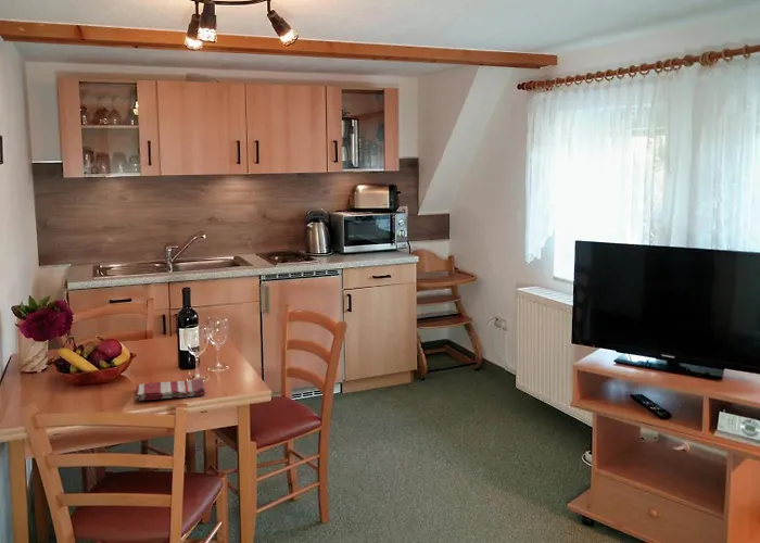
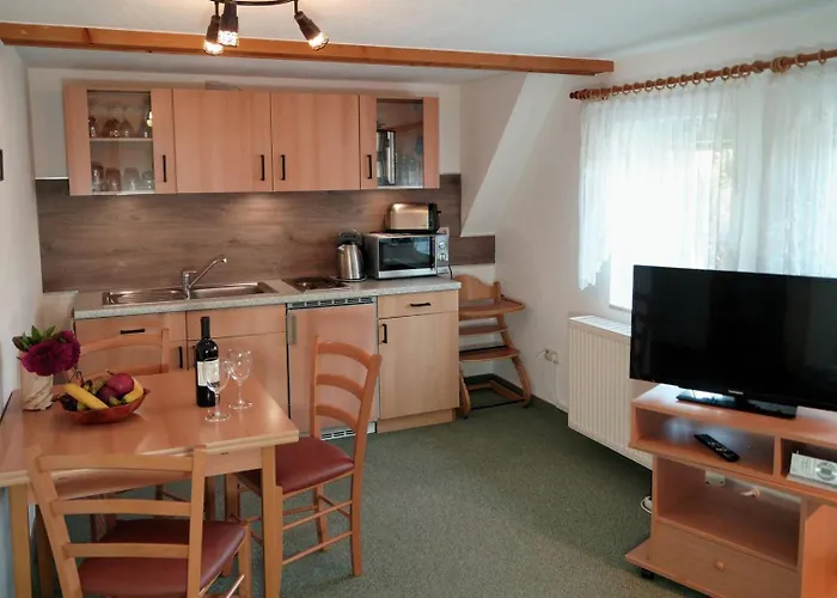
- dish towel [135,377,206,402]
